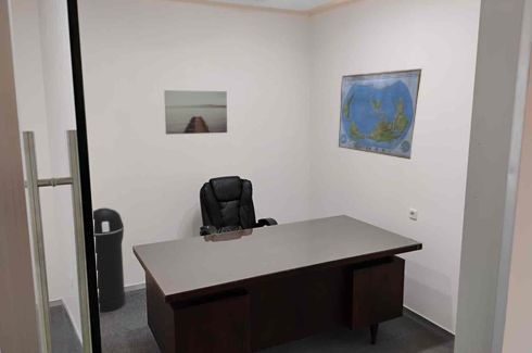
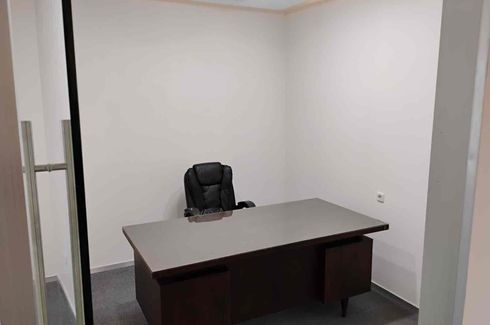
- world map [338,67,422,160]
- trash can [92,207,127,313]
- wall art [163,89,228,136]
